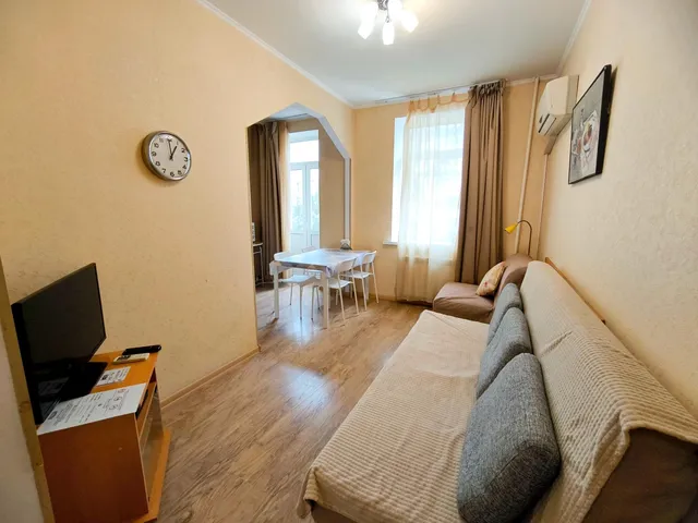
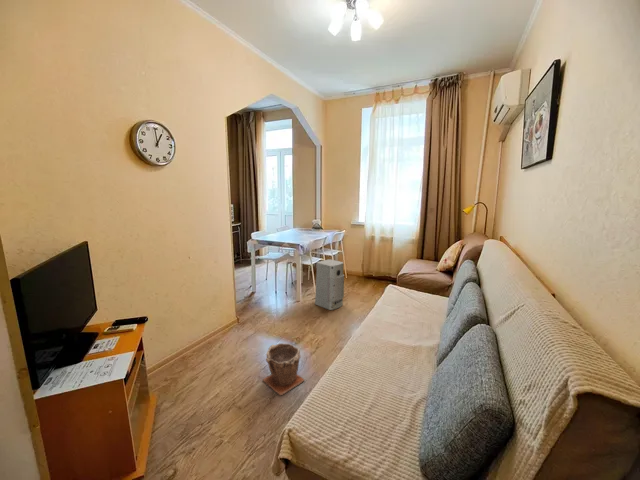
+ plant pot [262,342,305,396]
+ air purifier [314,258,345,311]
